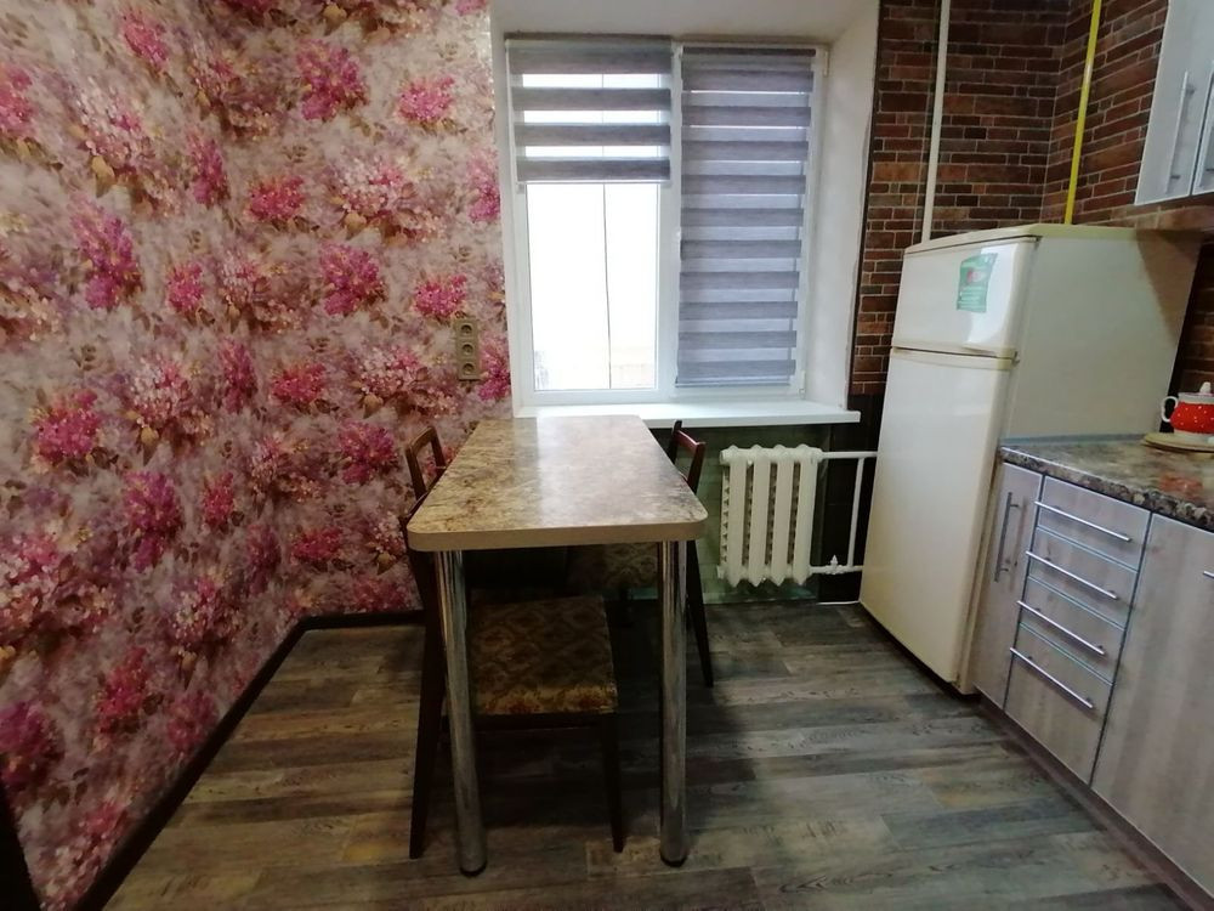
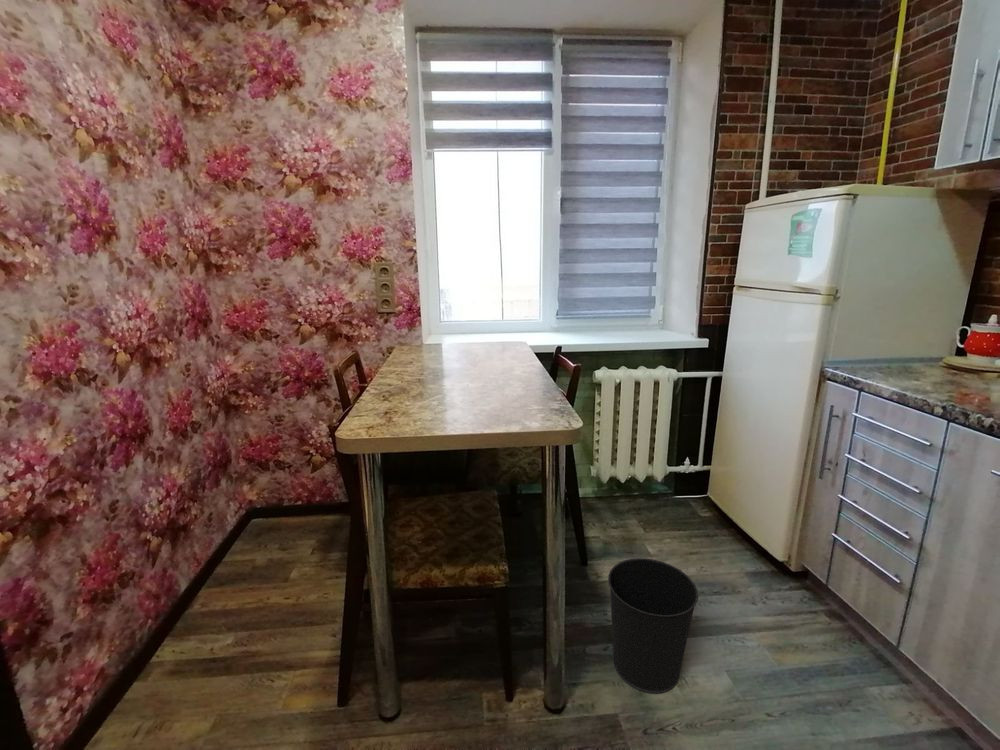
+ wastebasket [607,557,699,695]
